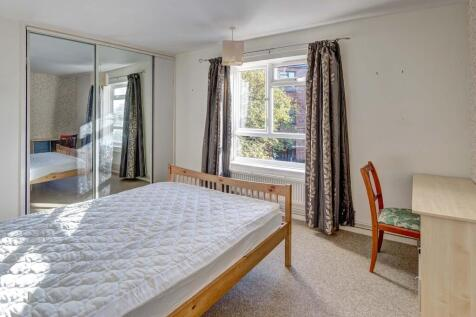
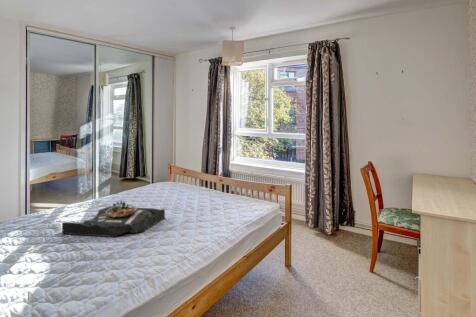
+ serving tray [61,200,166,238]
